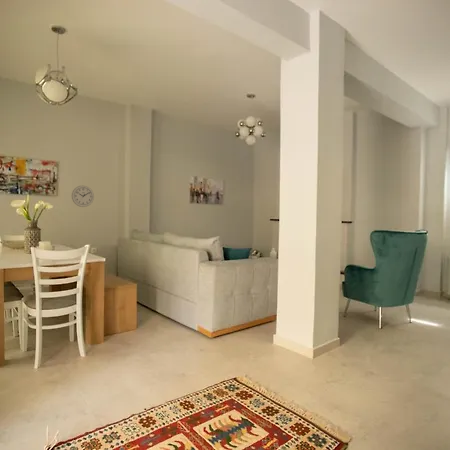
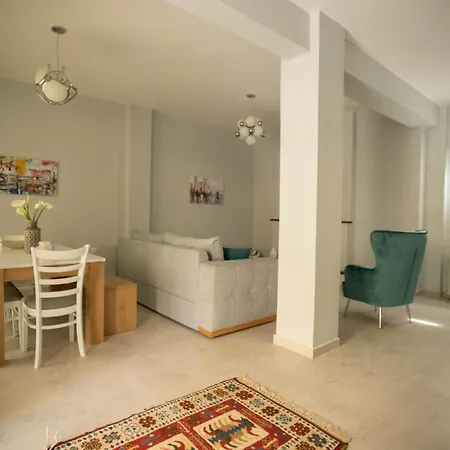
- wall clock [71,185,95,208]
